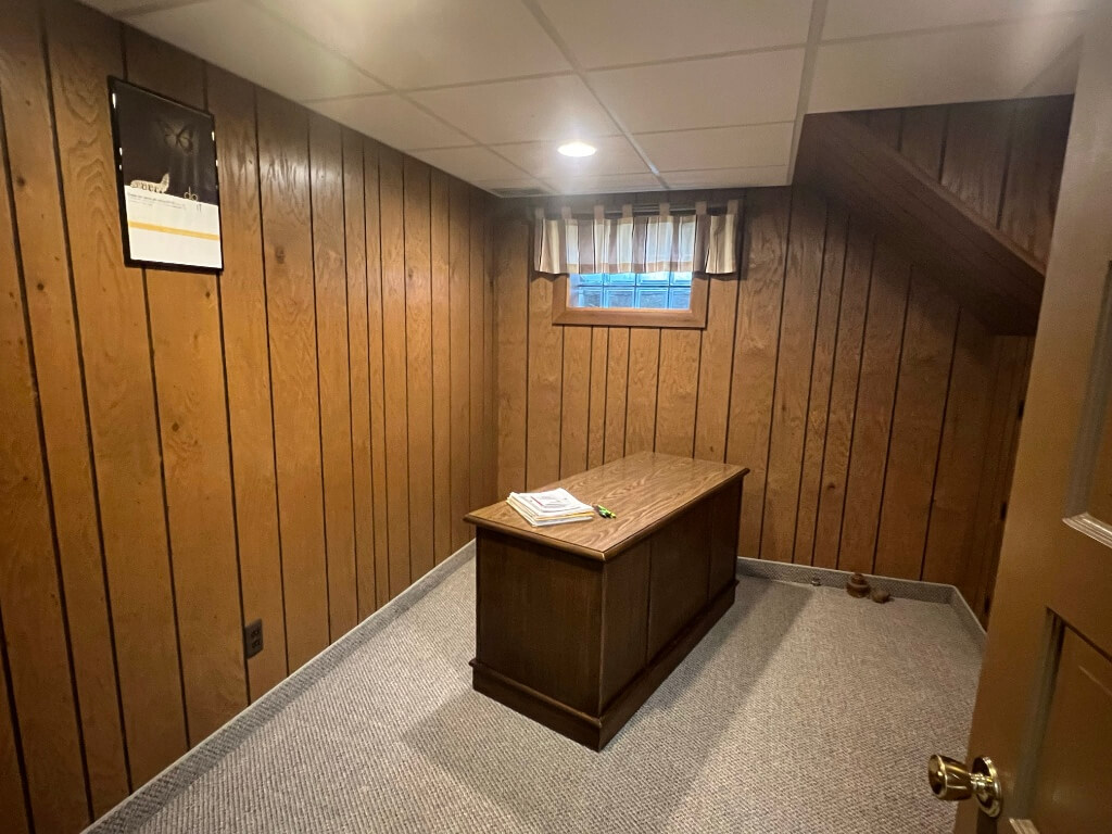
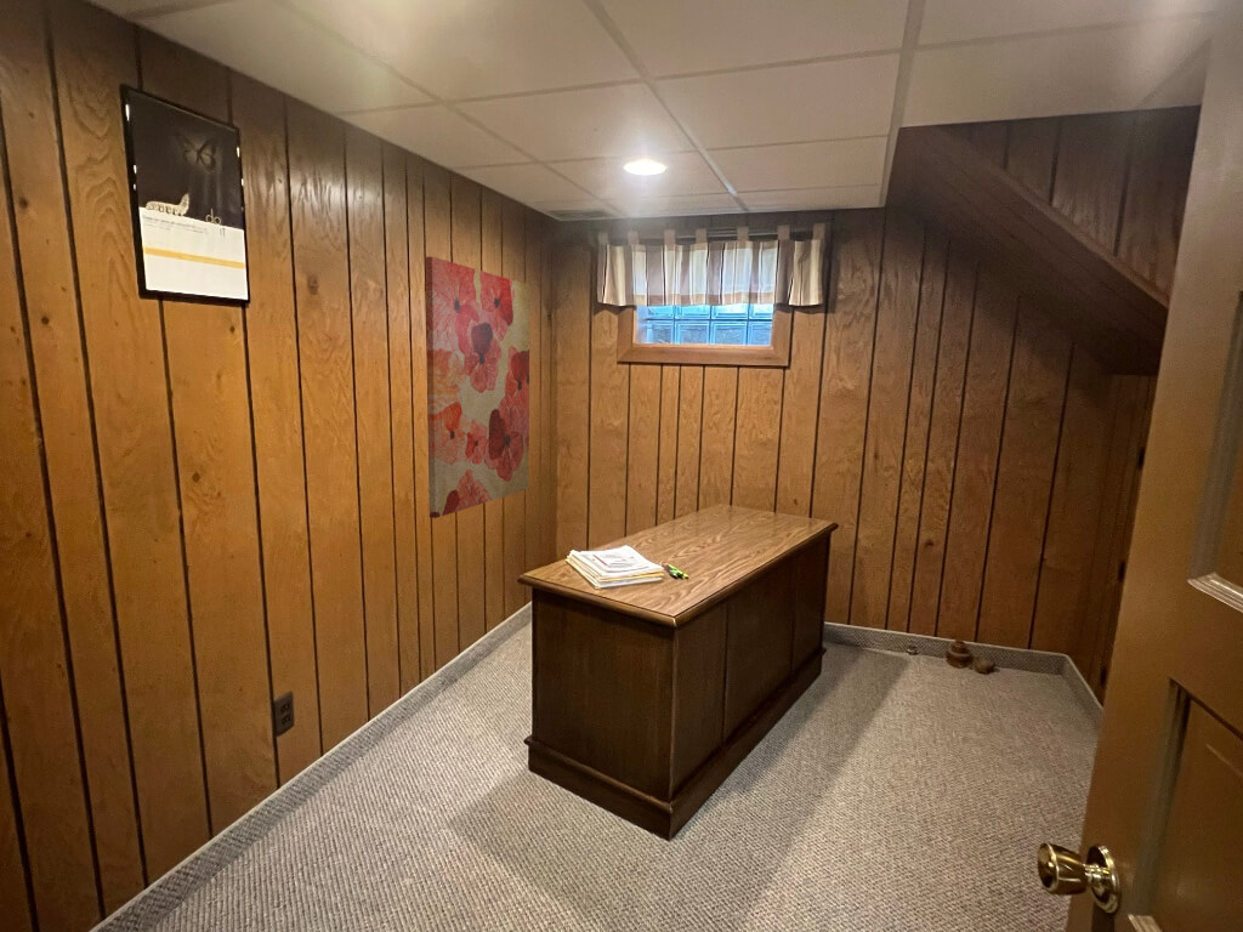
+ wall art [425,256,532,519]
